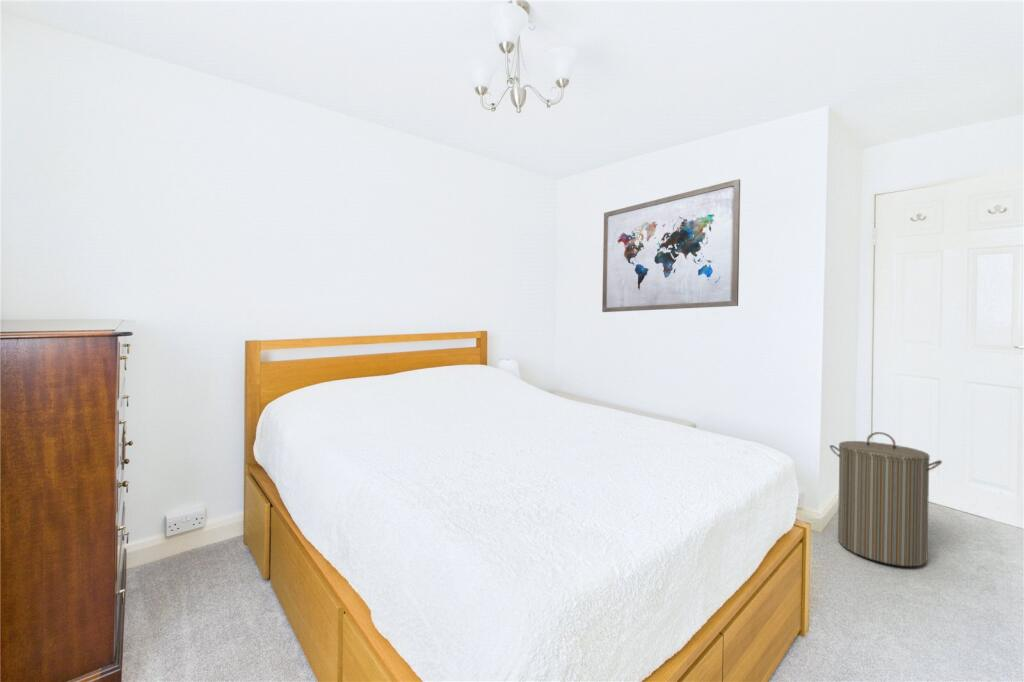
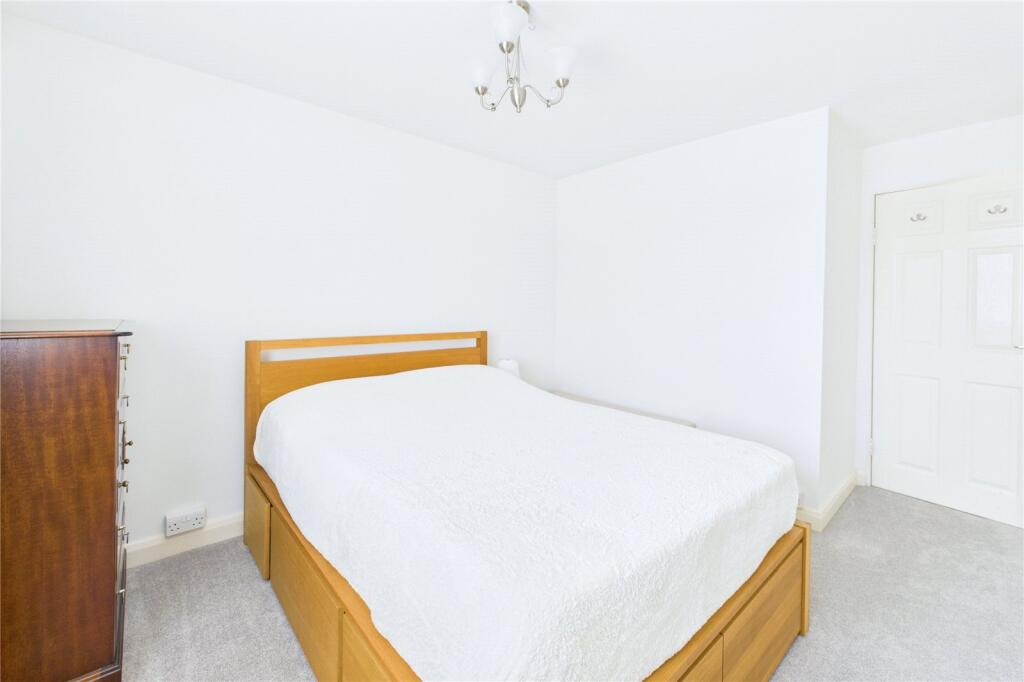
- laundry hamper [829,431,943,568]
- wall art [601,178,741,313]
